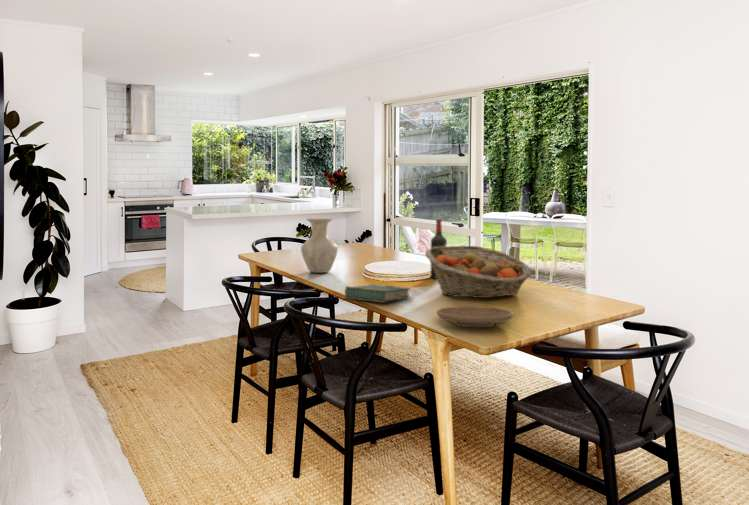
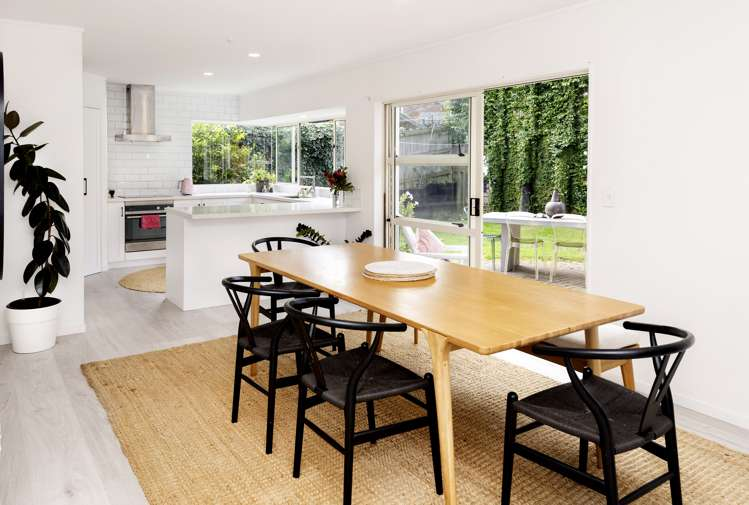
- fruit basket [424,244,532,299]
- wine bottle [430,218,448,280]
- book [344,283,412,304]
- plate [436,305,514,328]
- vase [300,218,339,274]
